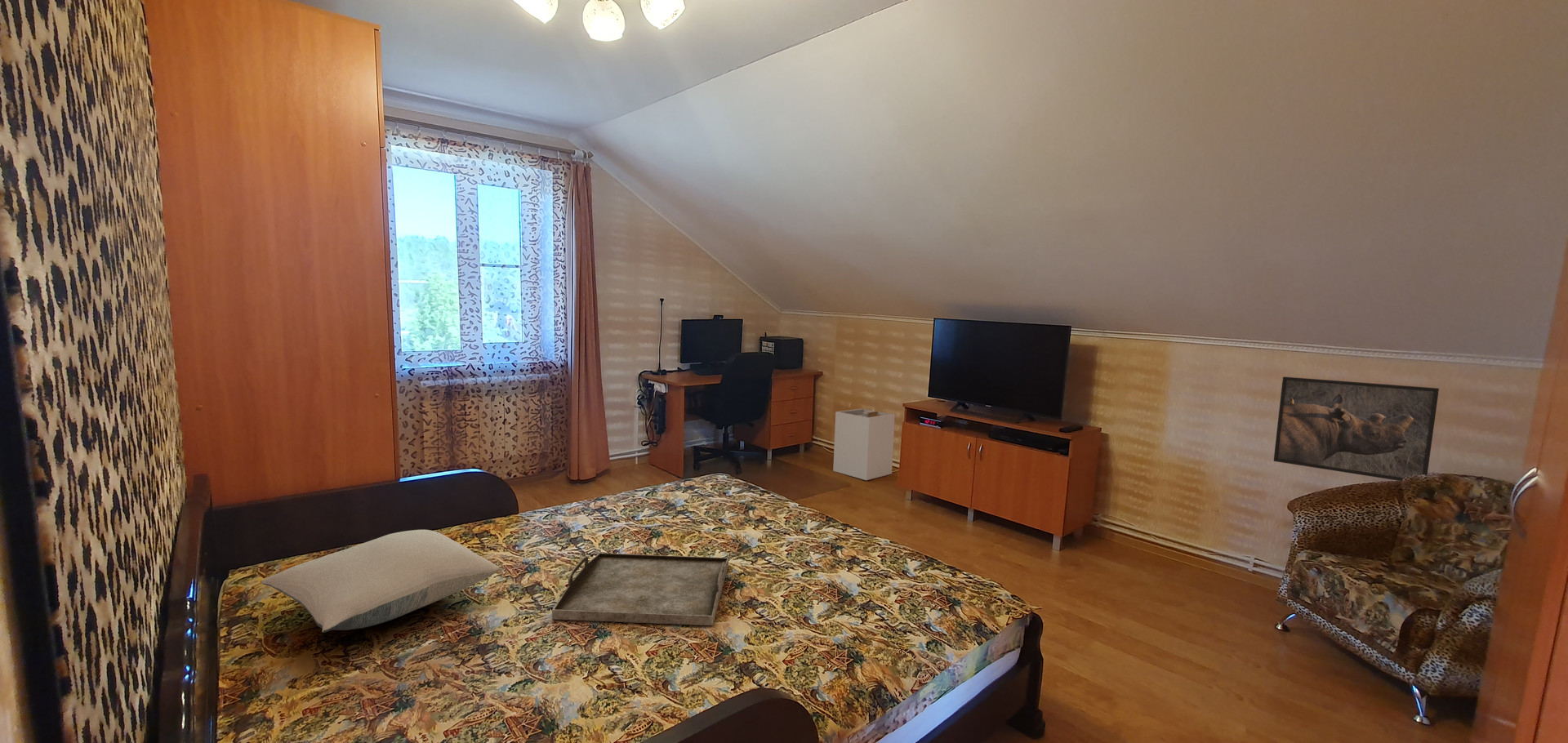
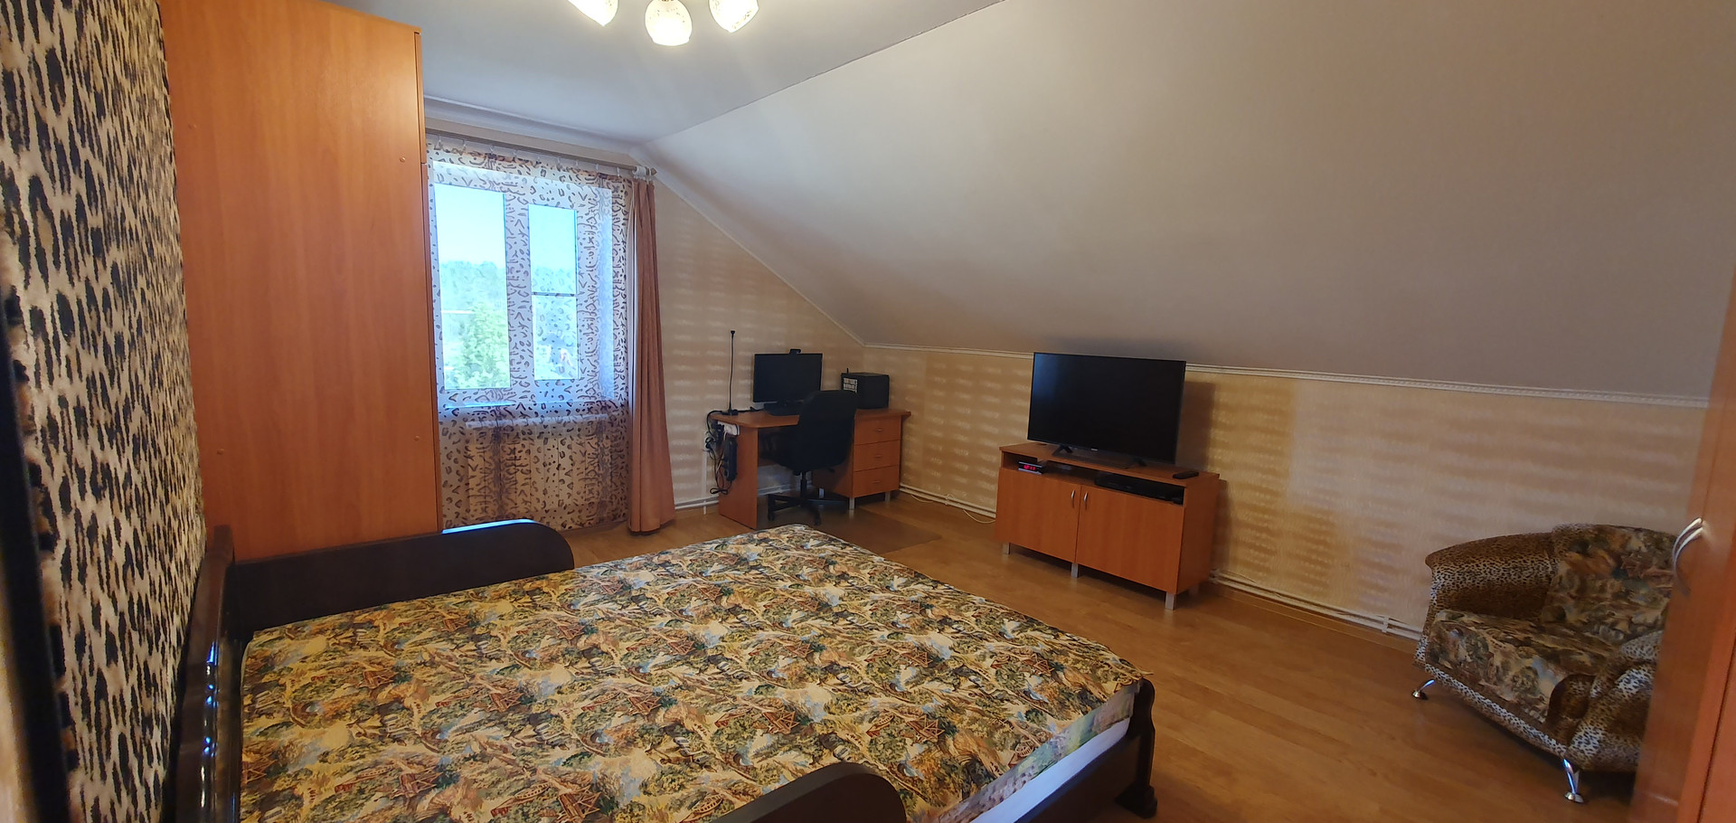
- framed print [1273,376,1440,482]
- serving tray [551,552,729,626]
- laundry hamper [832,407,896,481]
- pillow [261,529,500,634]
